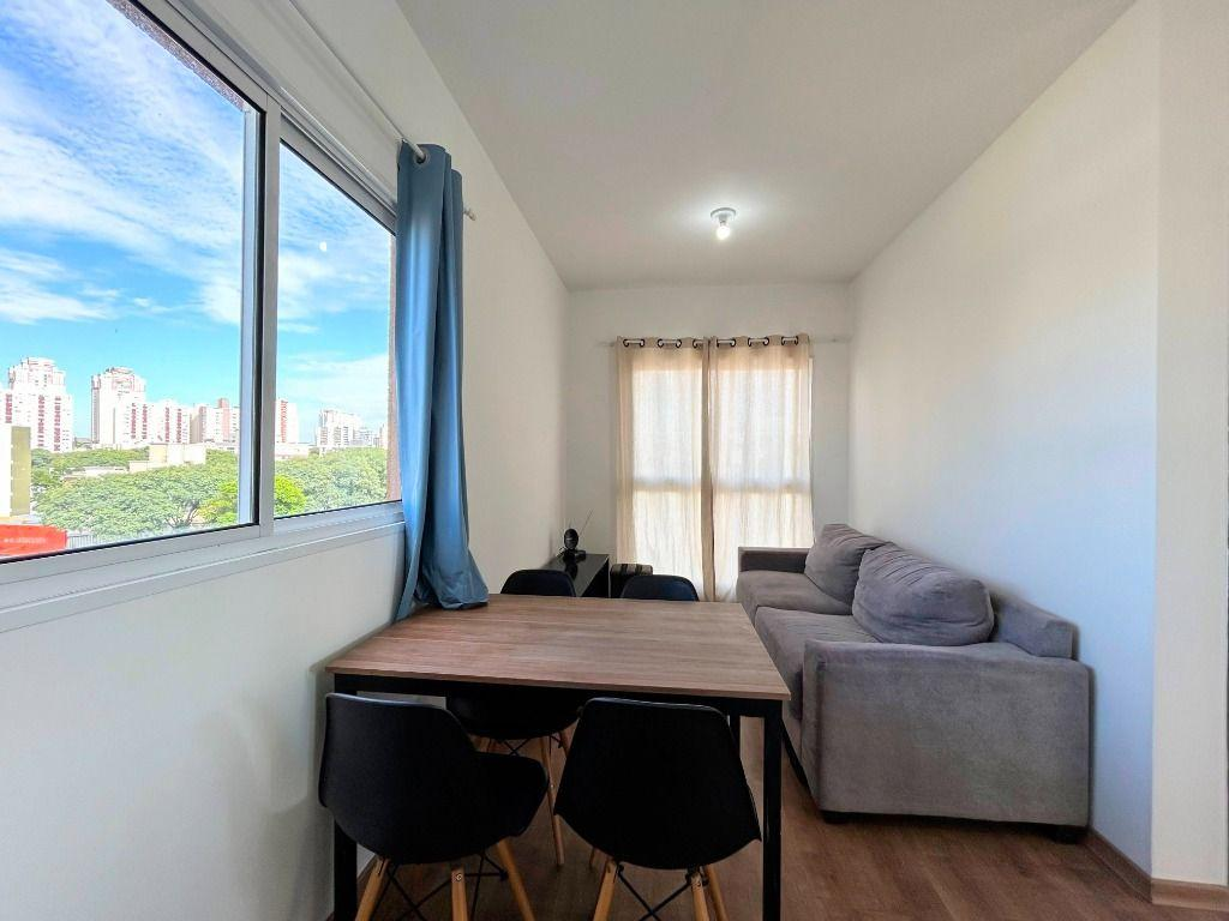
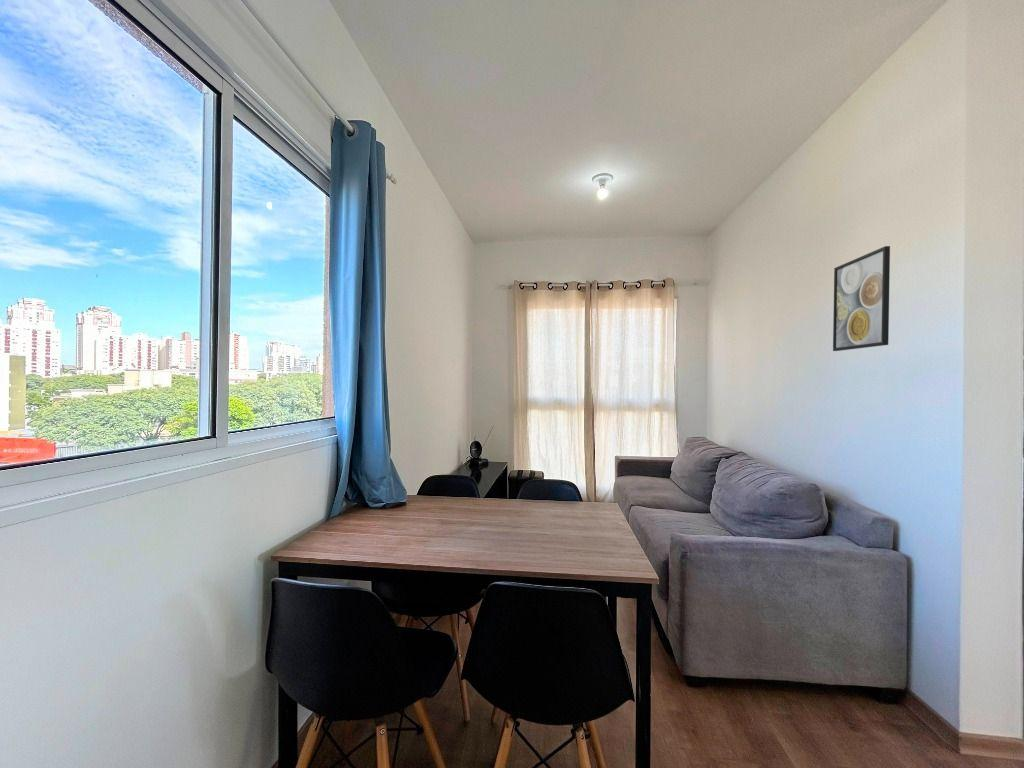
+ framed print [832,245,891,352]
